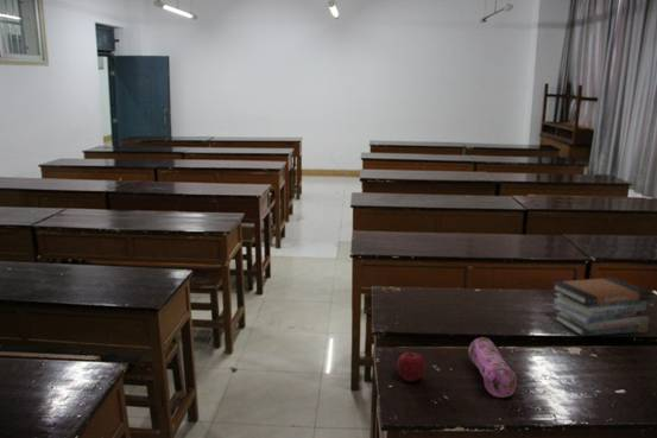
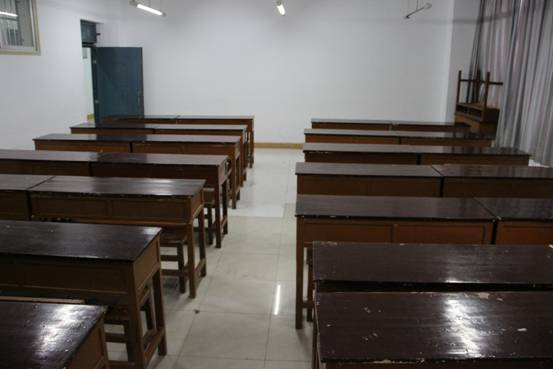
- apple [396,351,427,382]
- pencil case [467,337,518,399]
- book stack [550,277,653,337]
